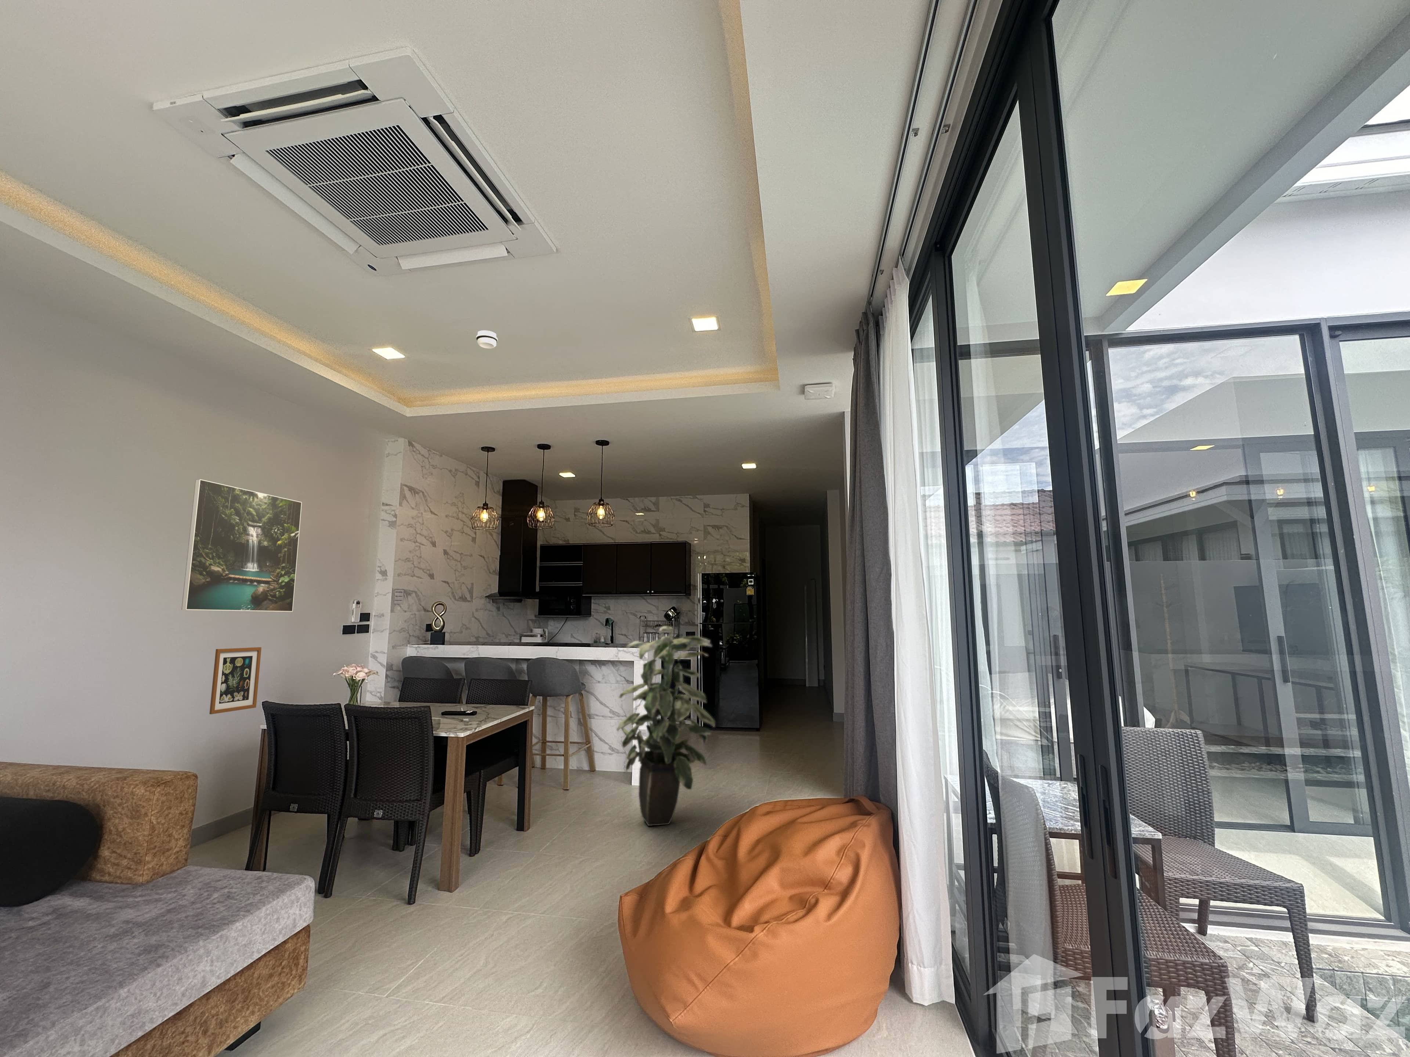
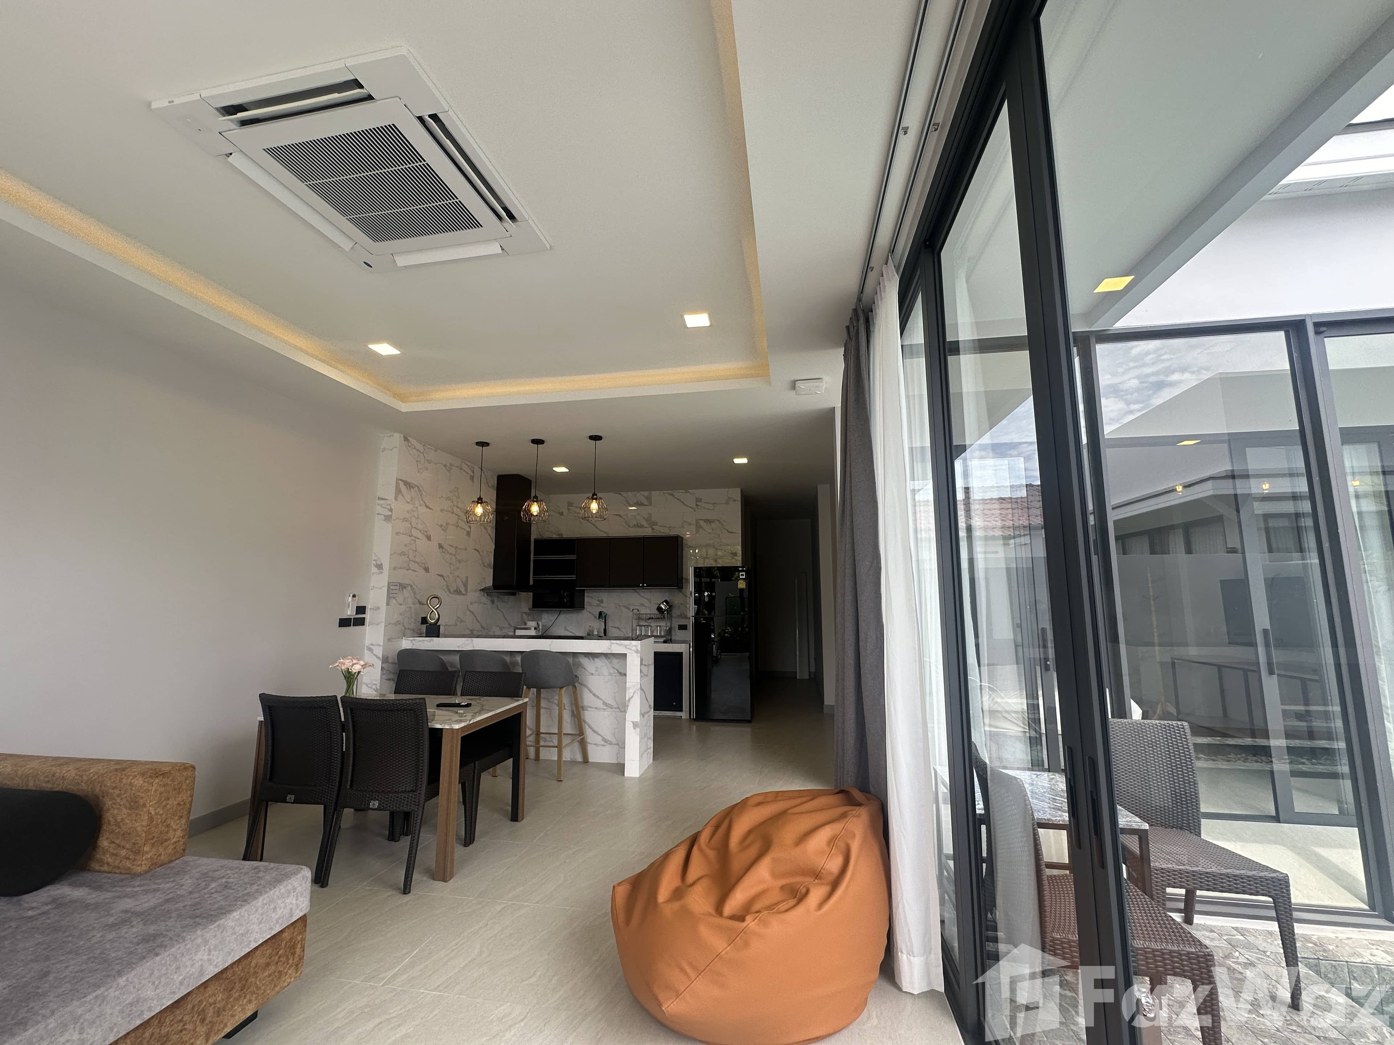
- indoor plant [616,626,716,826]
- wall art [209,646,262,715]
- smoke detector [476,330,498,349]
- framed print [181,479,302,612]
